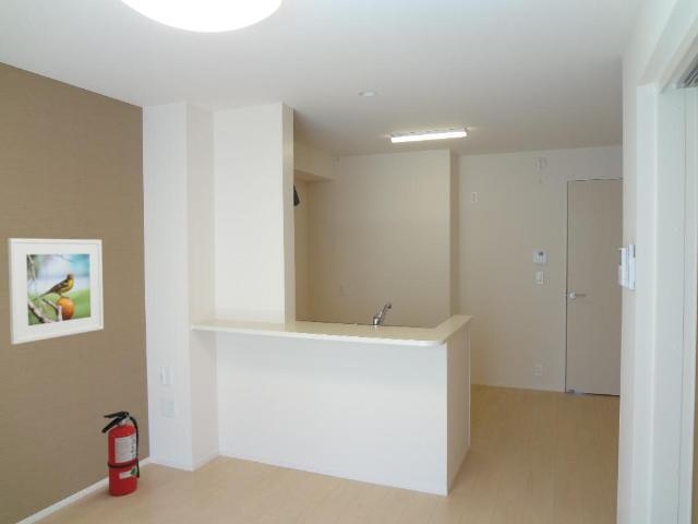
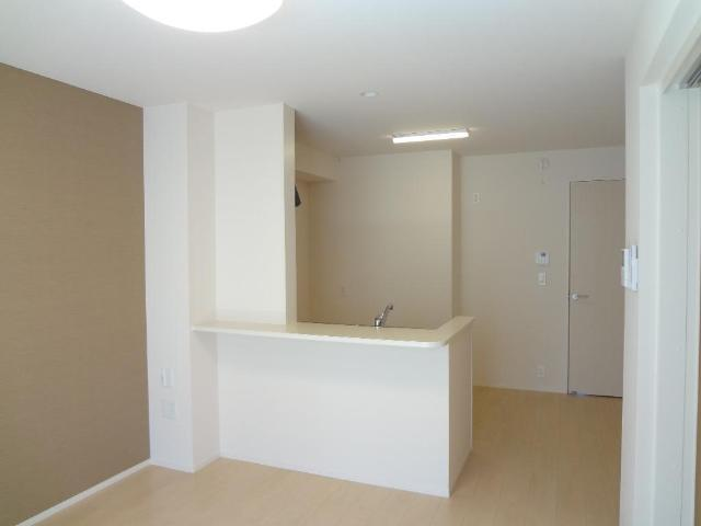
- fire extinguisher [100,410,141,497]
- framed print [7,237,105,346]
